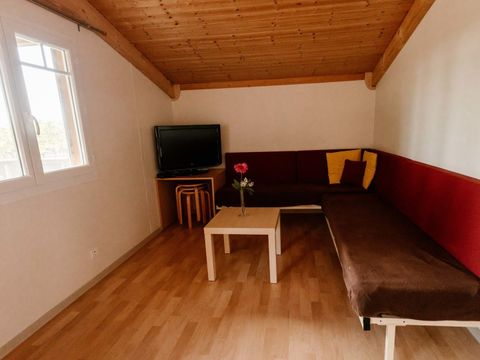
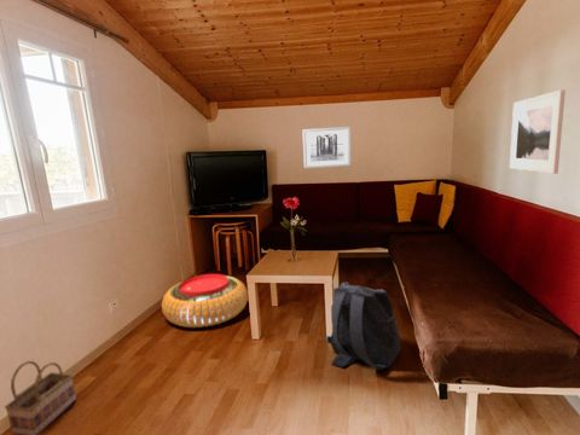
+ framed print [509,88,567,175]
+ backpack [324,282,402,371]
+ pouf [161,273,249,329]
+ basket [4,360,77,435]
+ wall art [301,126,352,169]
